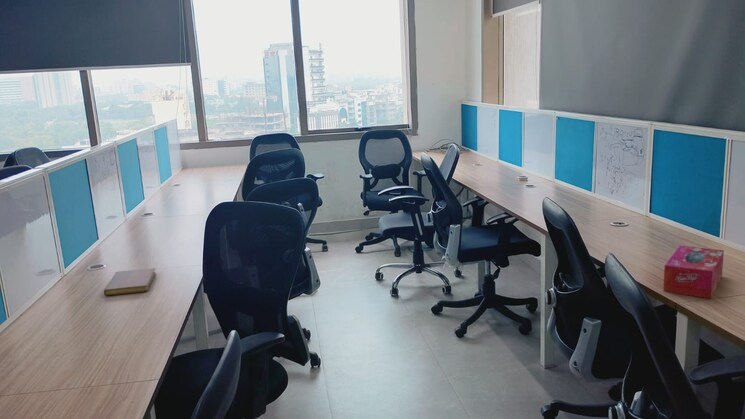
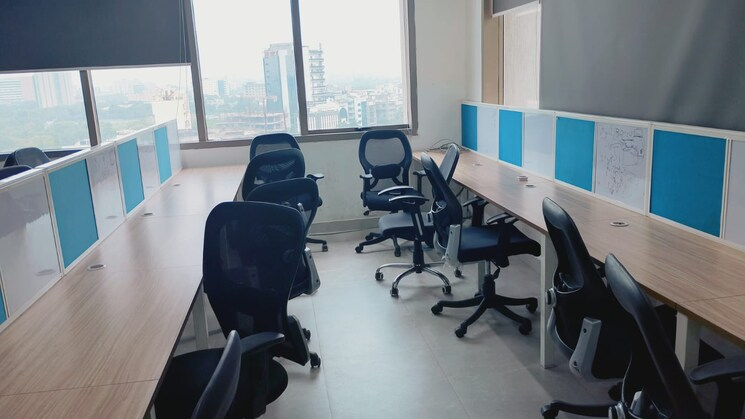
- tissue box [662,245,725,299]
- notebook [103,267,157,297]
